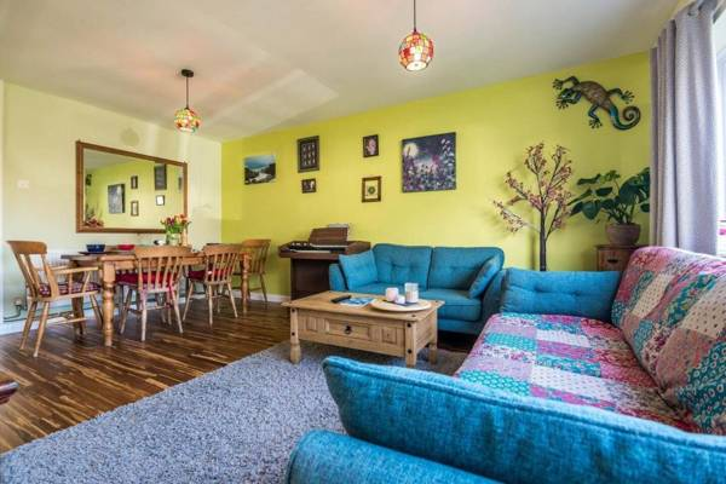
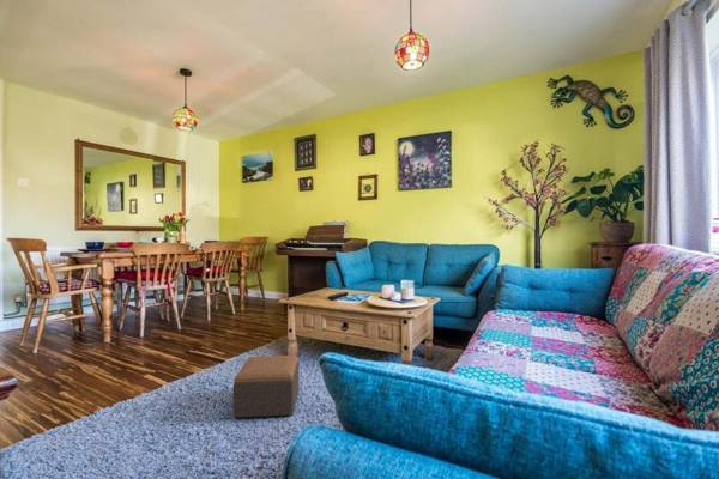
+ footstool [232,354,301,419]
